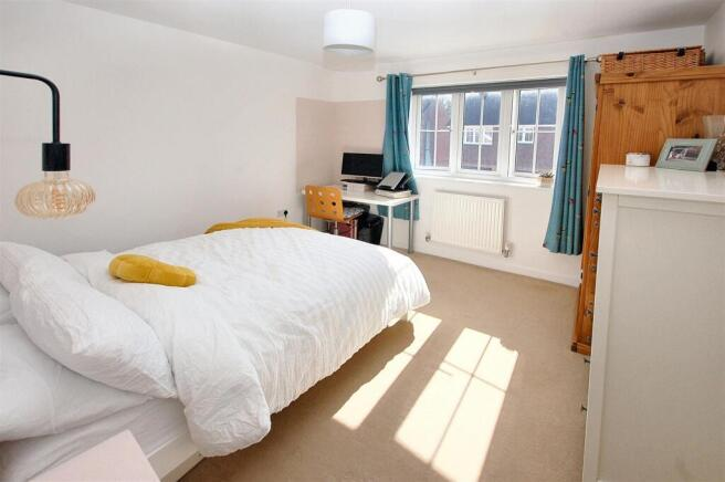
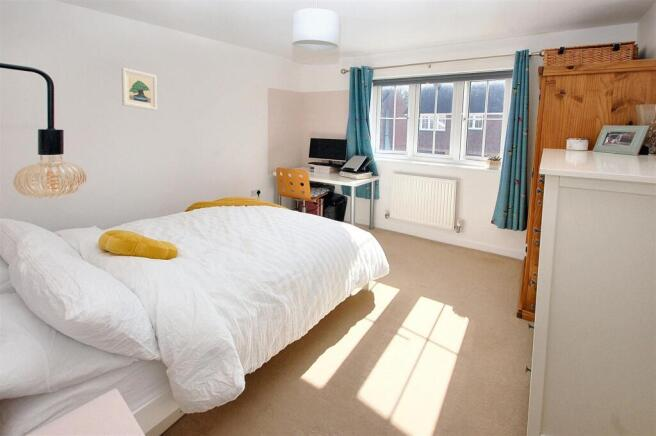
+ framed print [120,67,158,111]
